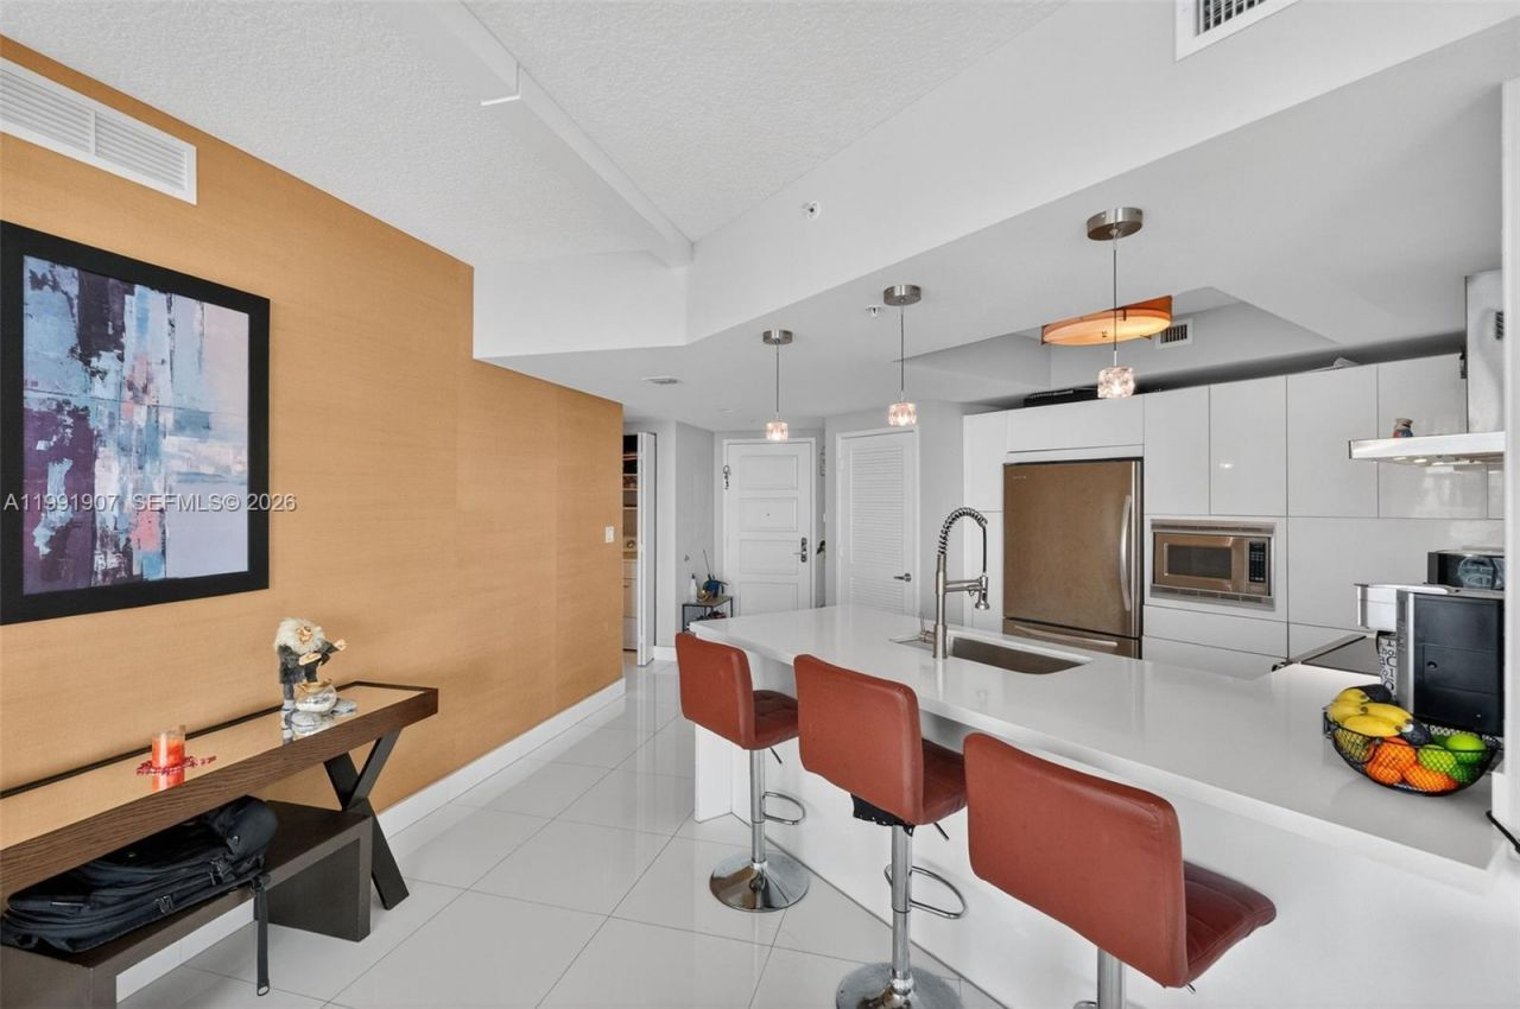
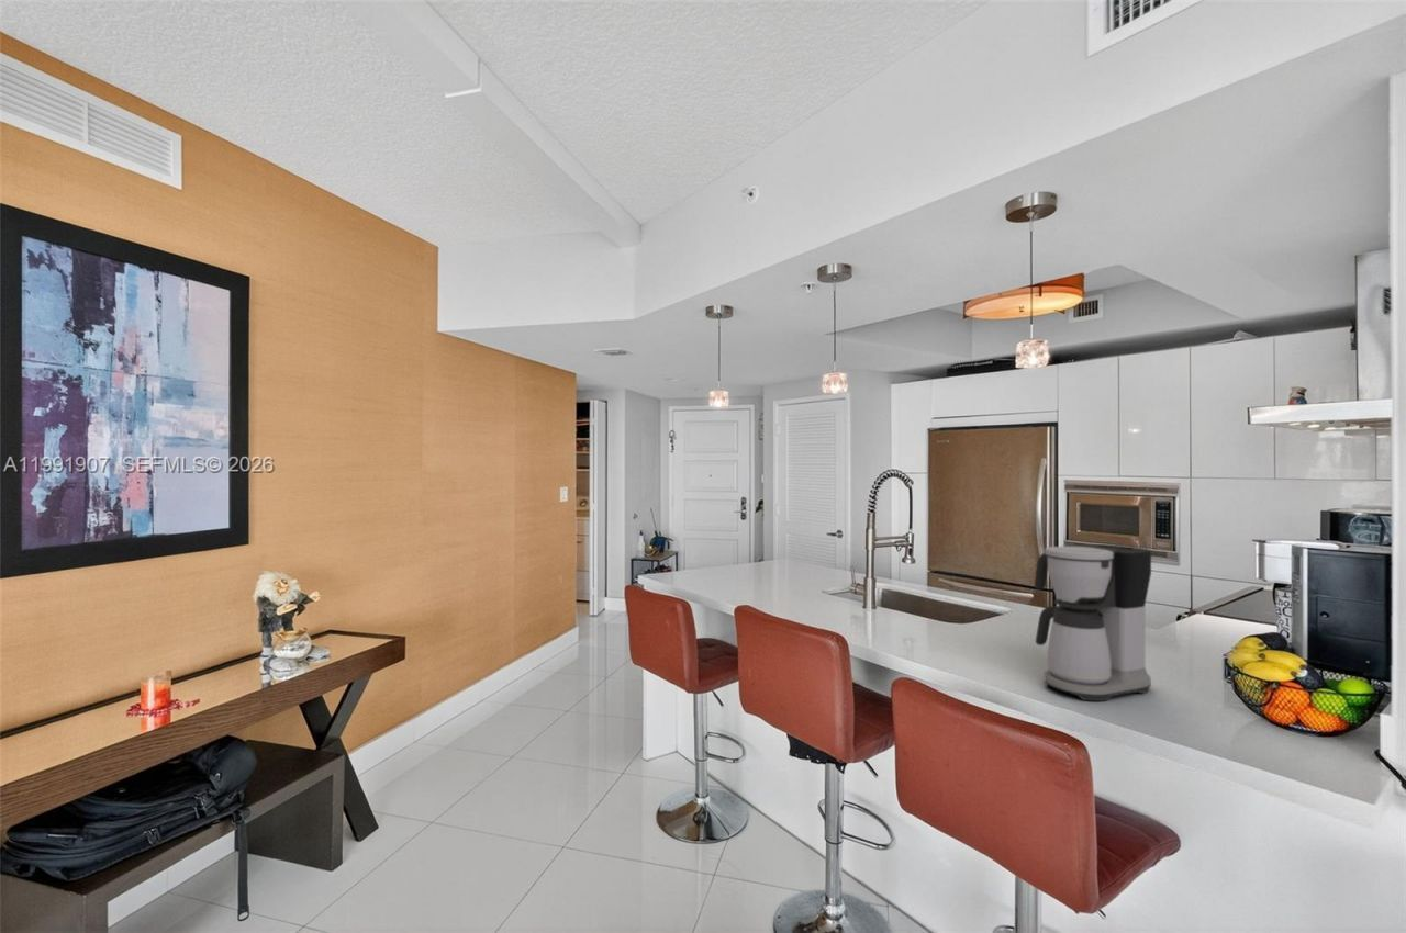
+ coffee maker [1034,543,1152,702]
